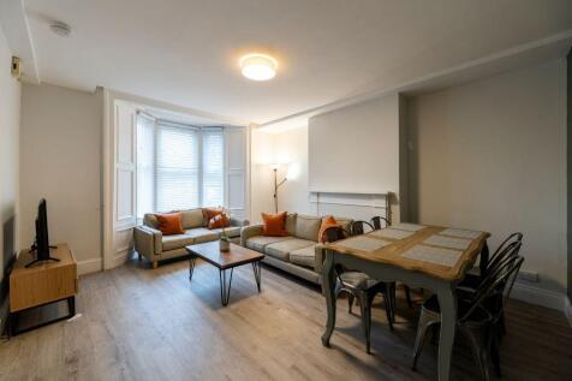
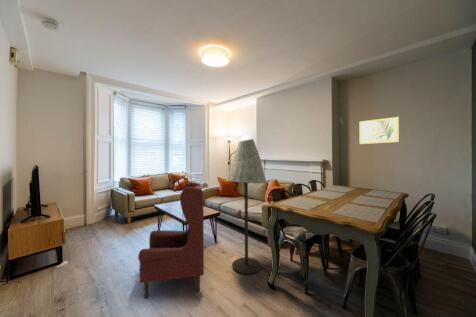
+ armchair [137,181,205,300]
+ wall art [359,116,400,145]
+ floor lamp [225,138,267,275]
